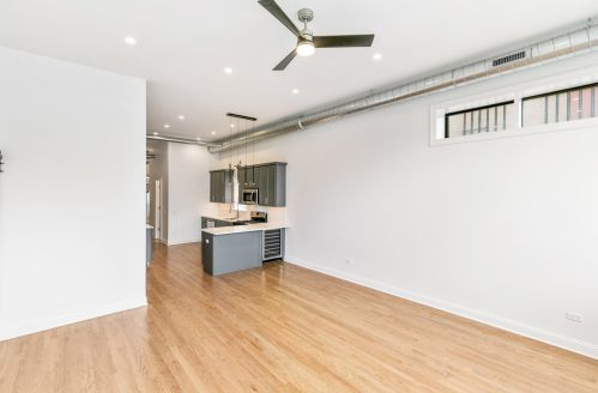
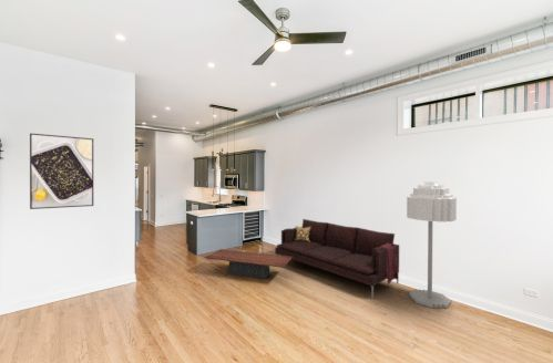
+ coffee table [204,248,293,280]
+ sofa [274,218,400,300]
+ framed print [29,132,94,210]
+ floor lamp [406,182,458,310]
